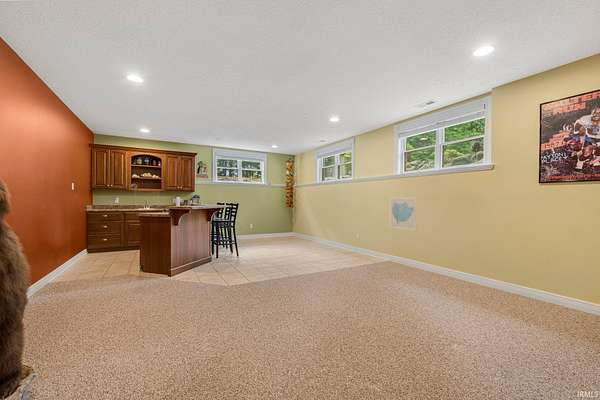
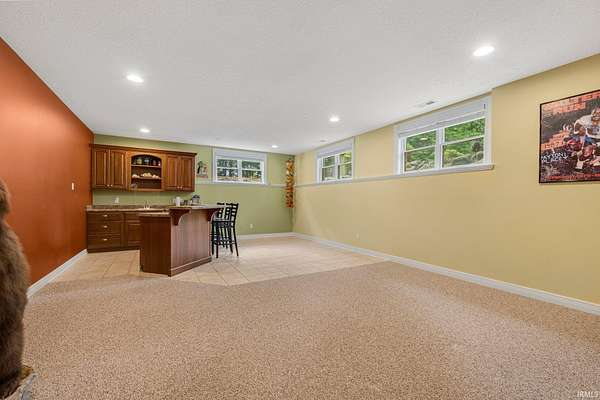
- wall art [389,197,418,232]
